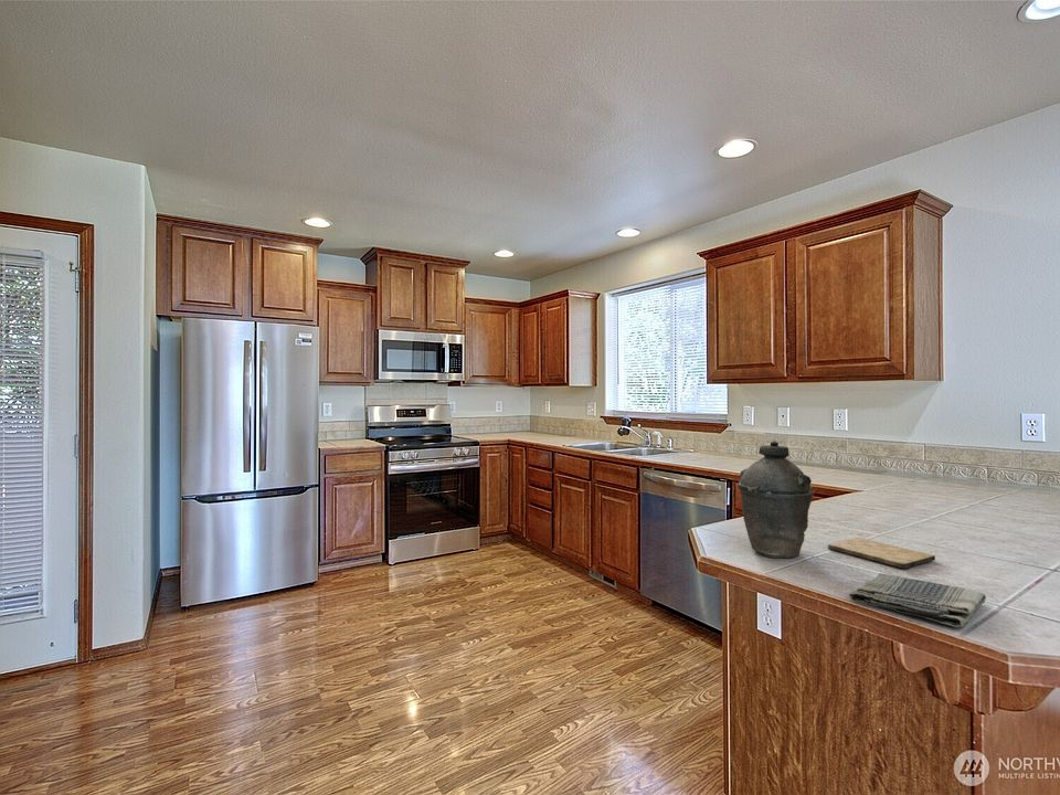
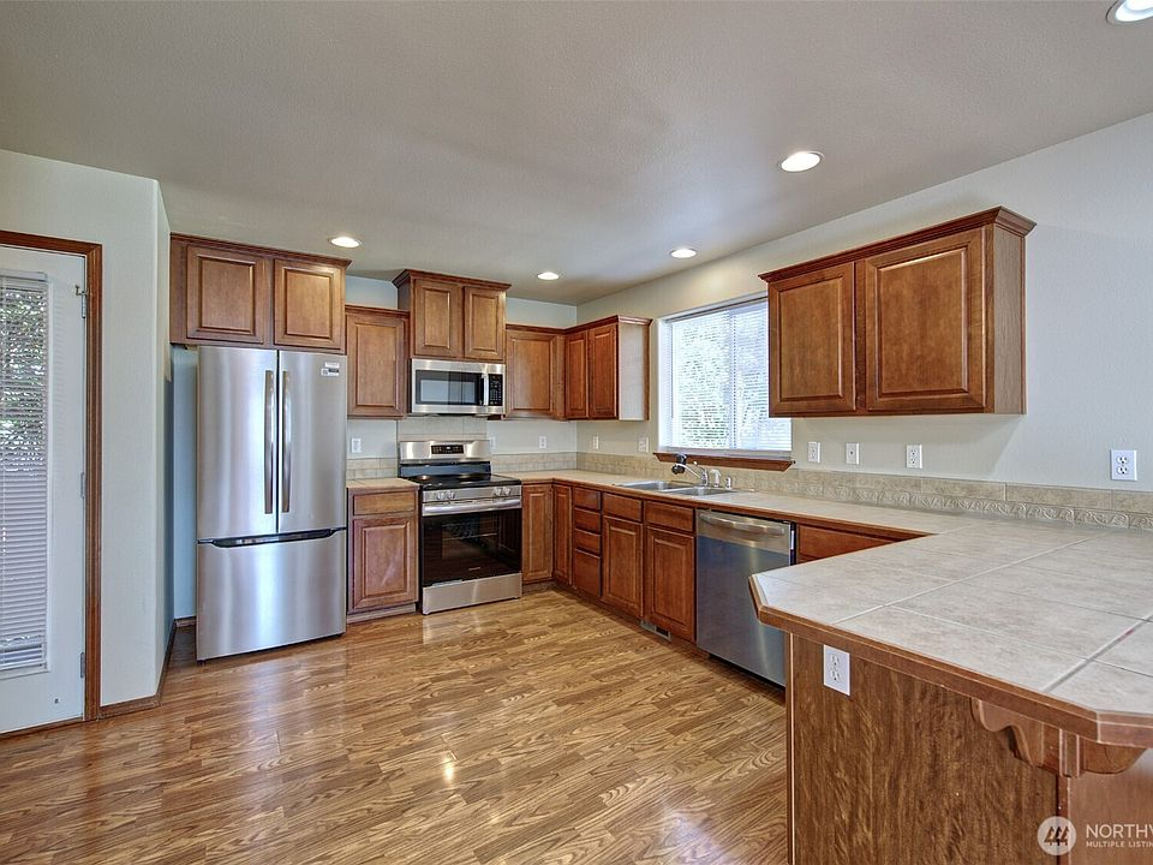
- cutting board [827,537,936,570]
- kettle [736,439,815,559]
- dish towel [848,572,987,628]
